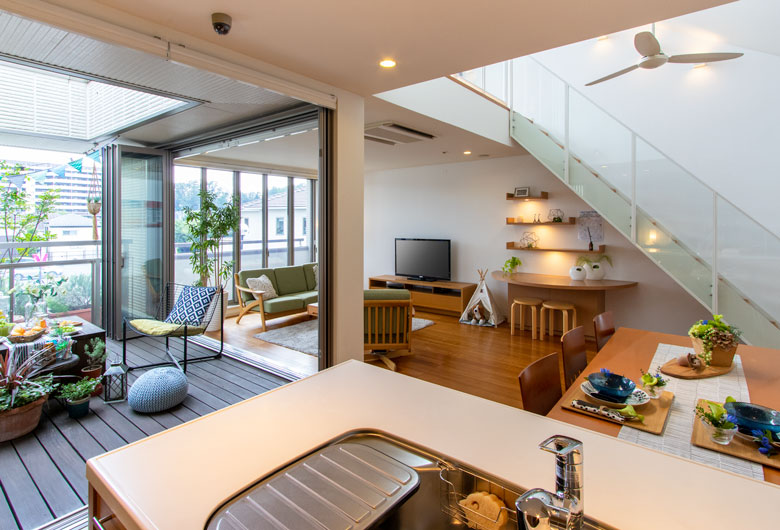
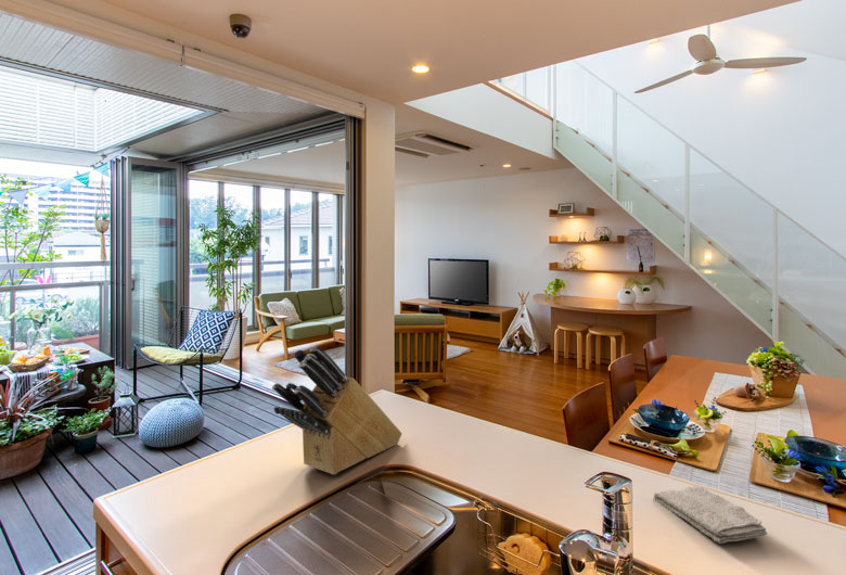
+ knife block [271,344,402,475]
+ washcloth [653,485,768,545]
